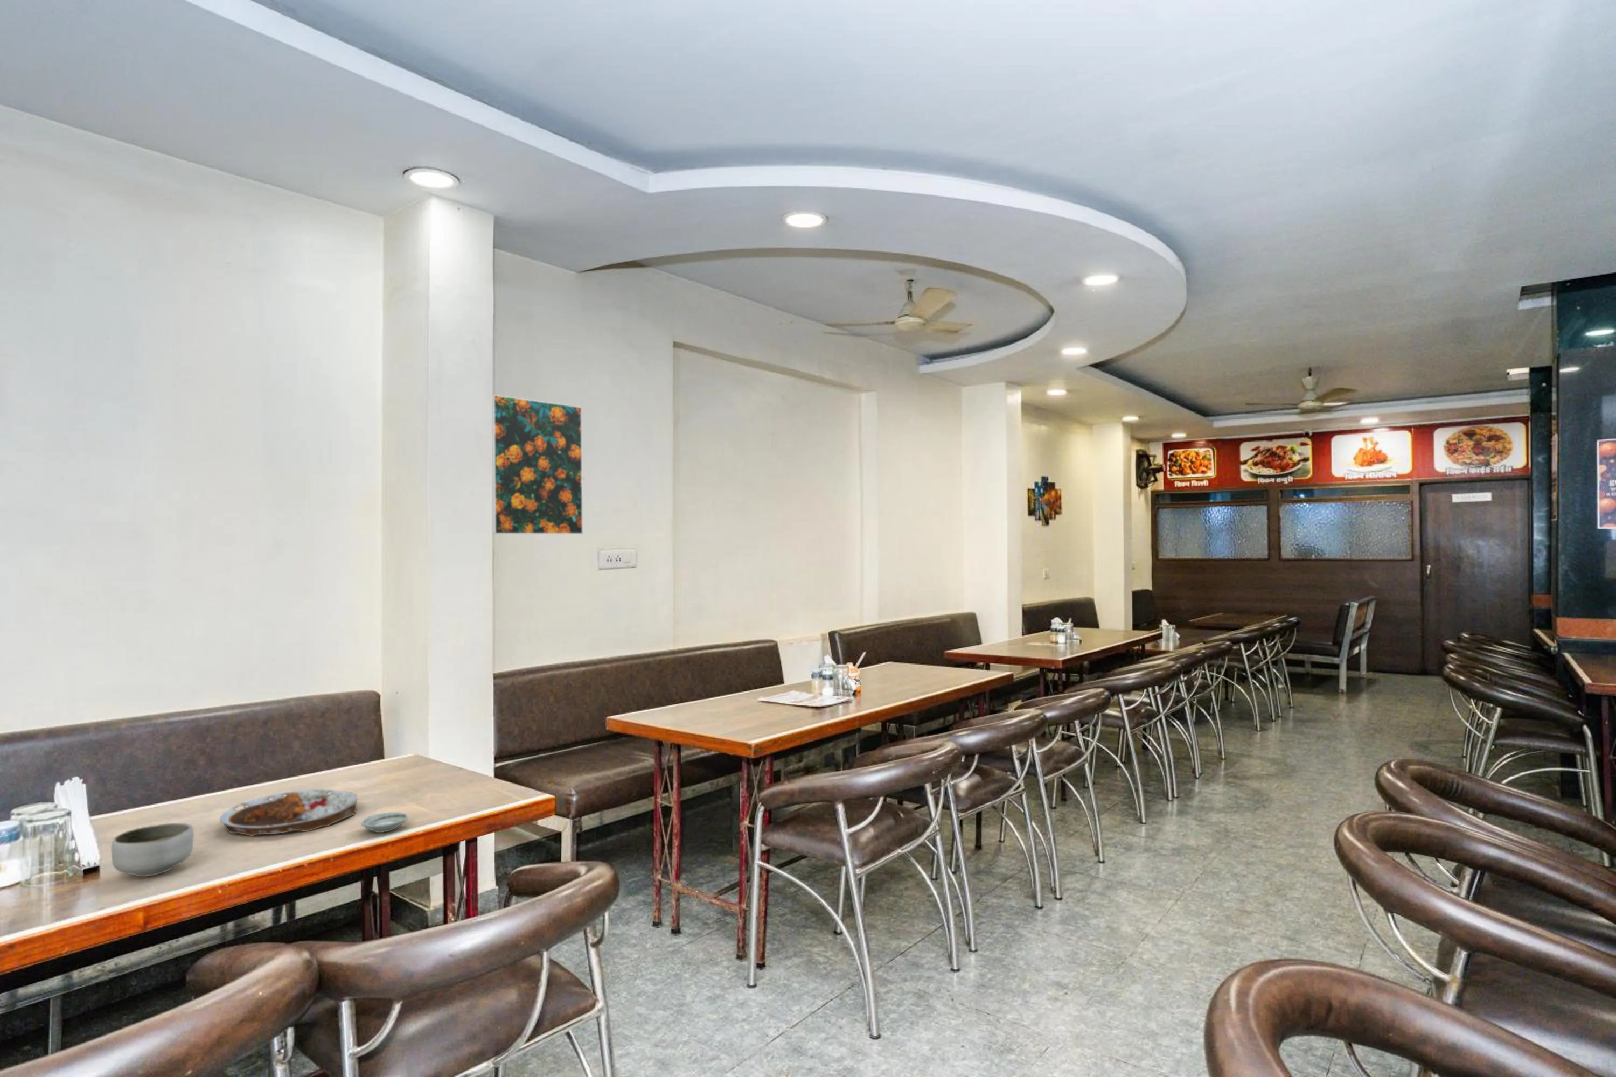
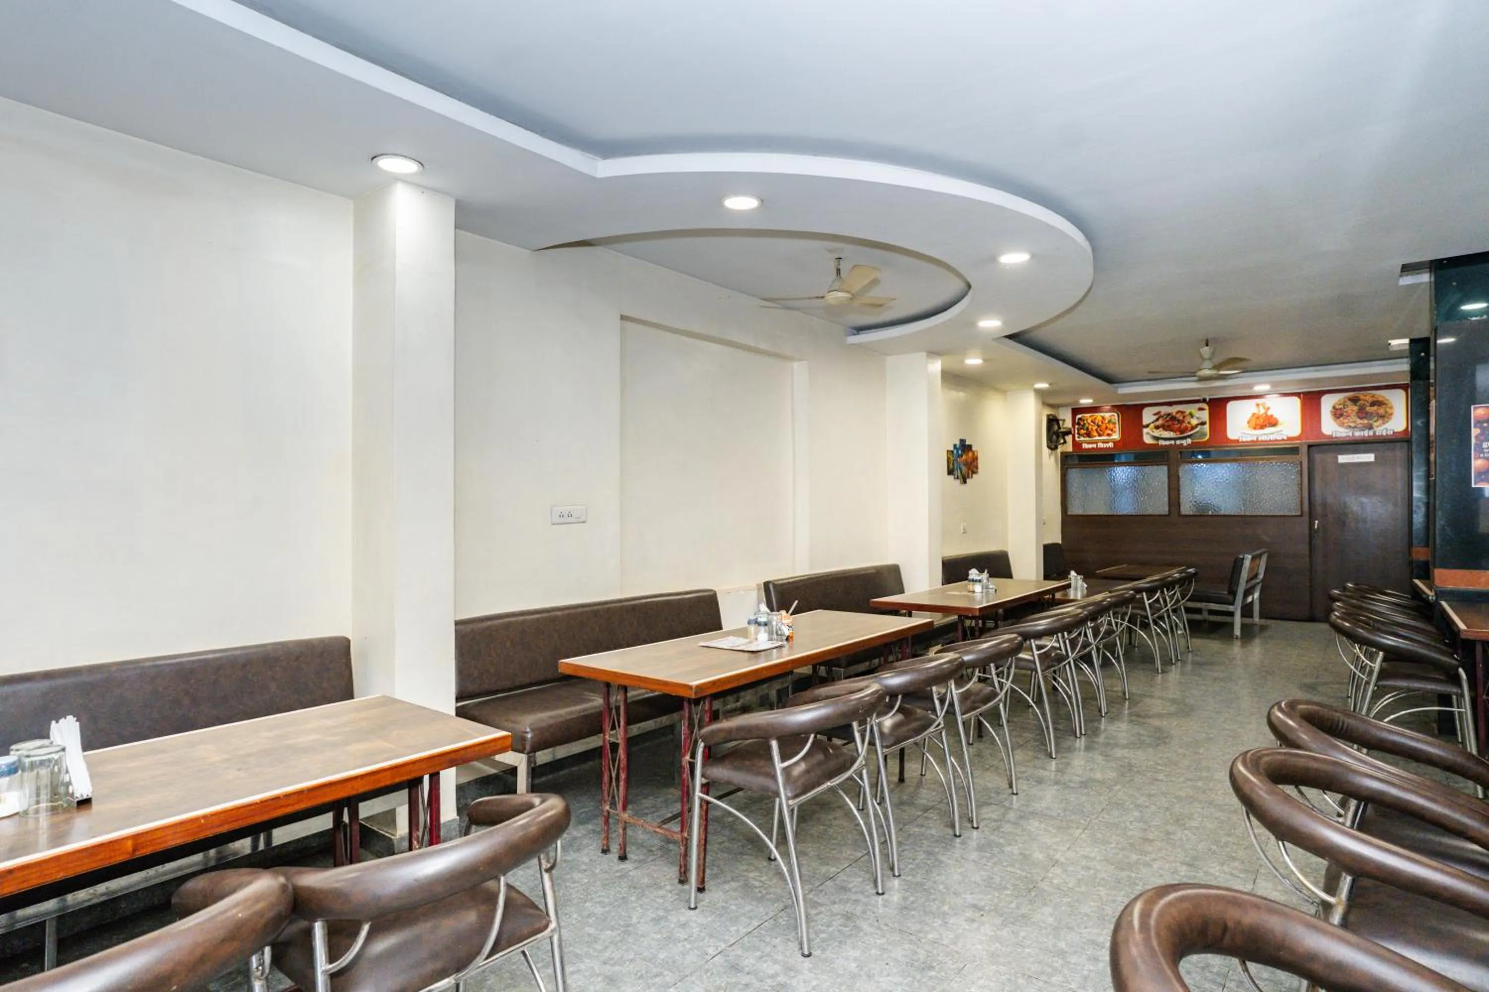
- plate [219,789,357,837]
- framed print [492,394,583,535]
- bowl [111,822,195,877]
- saucer [361,811,409,833]
